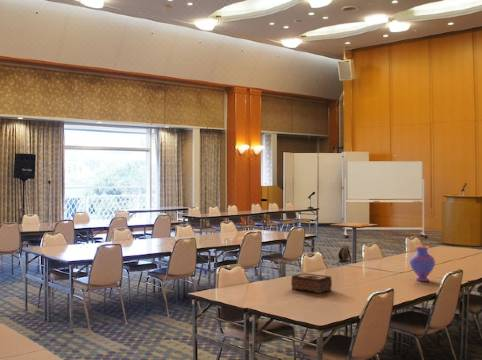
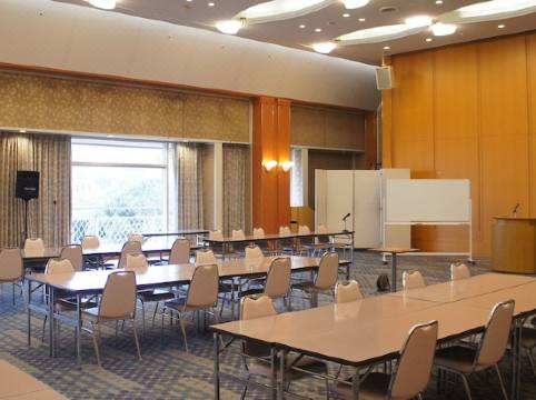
- tissue box [290,272,333,294]
- vase [409,245,436,282]
